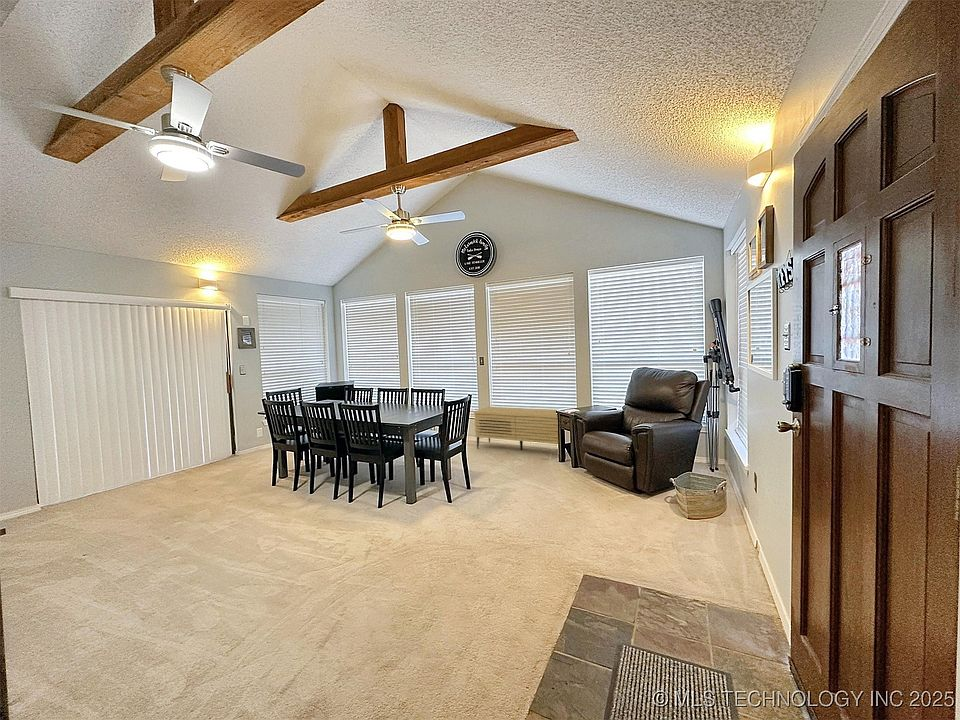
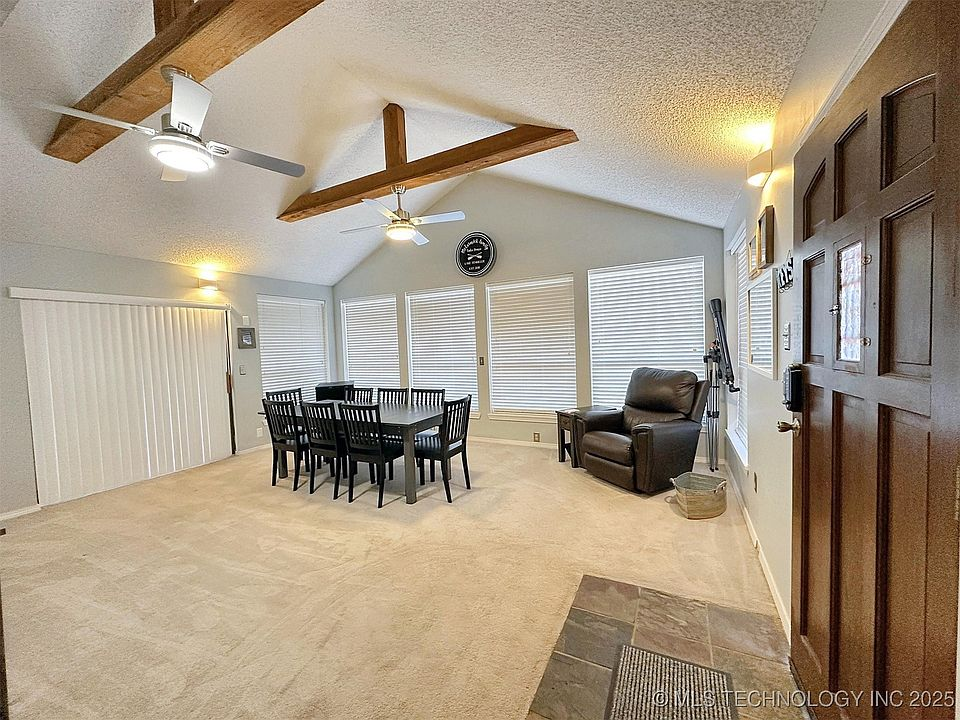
- sideboard [473,406,559,451]
